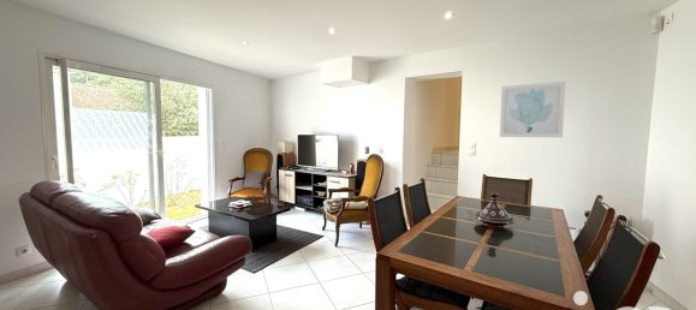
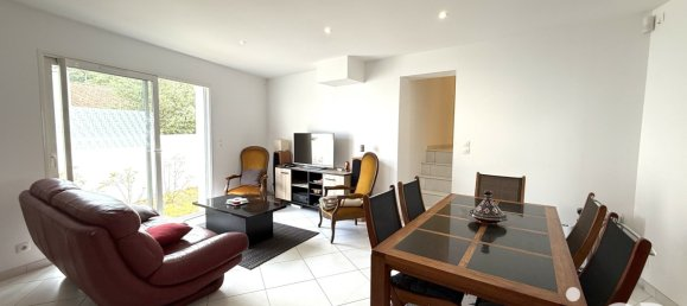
- wall art [499,81,566,138]
